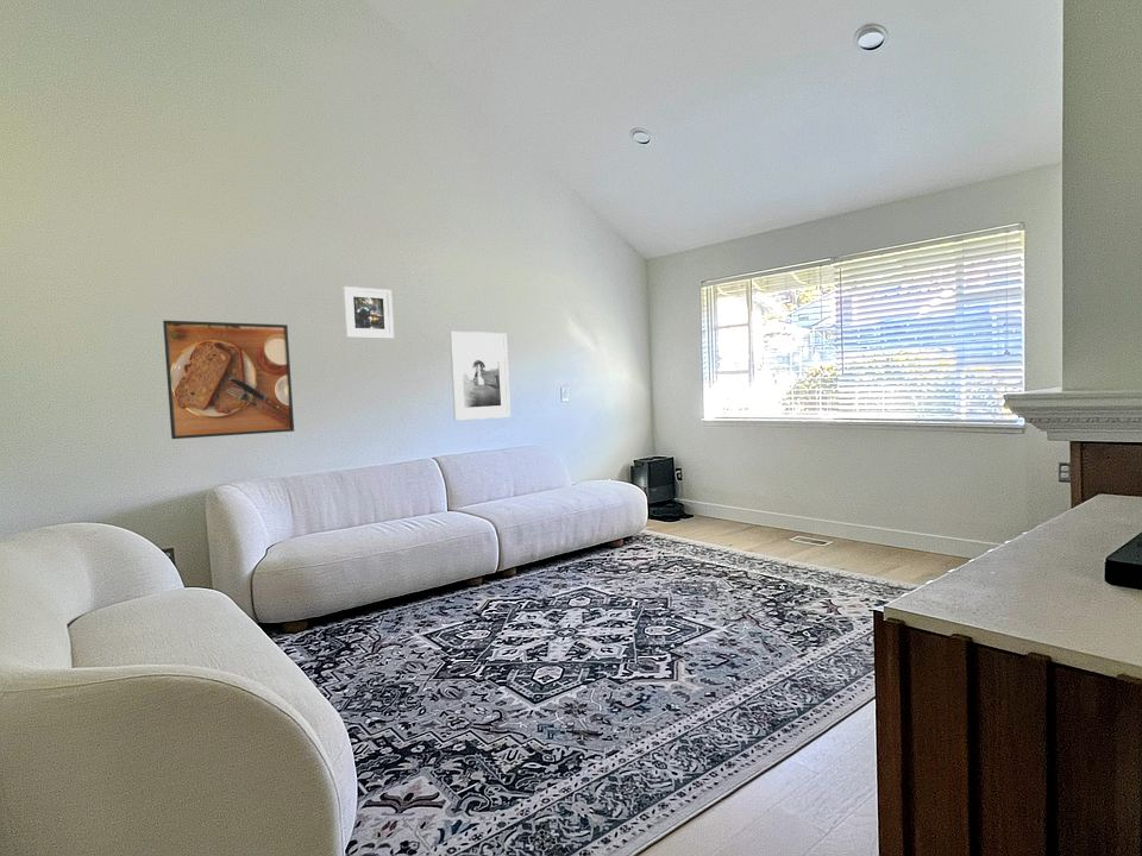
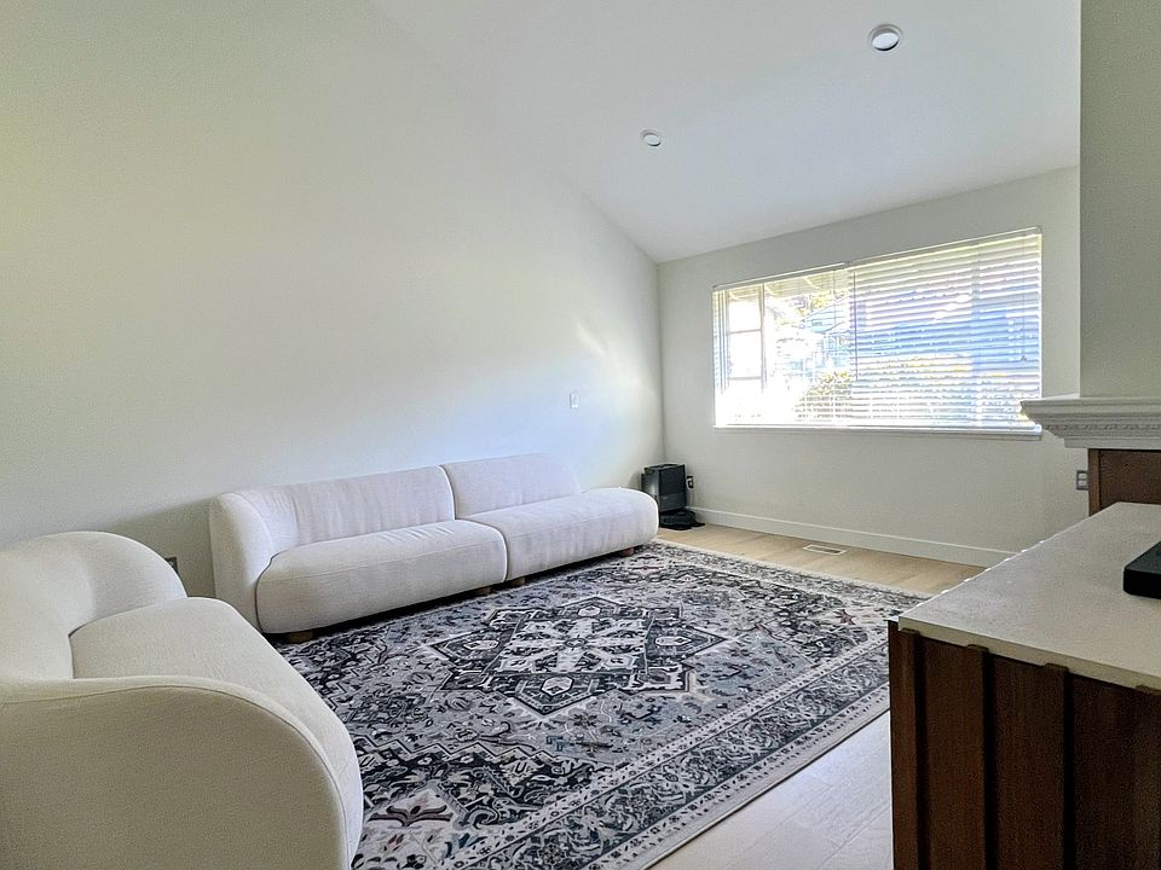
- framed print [448,331,512,422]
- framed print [162,320,295,440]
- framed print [341,285,395,340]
